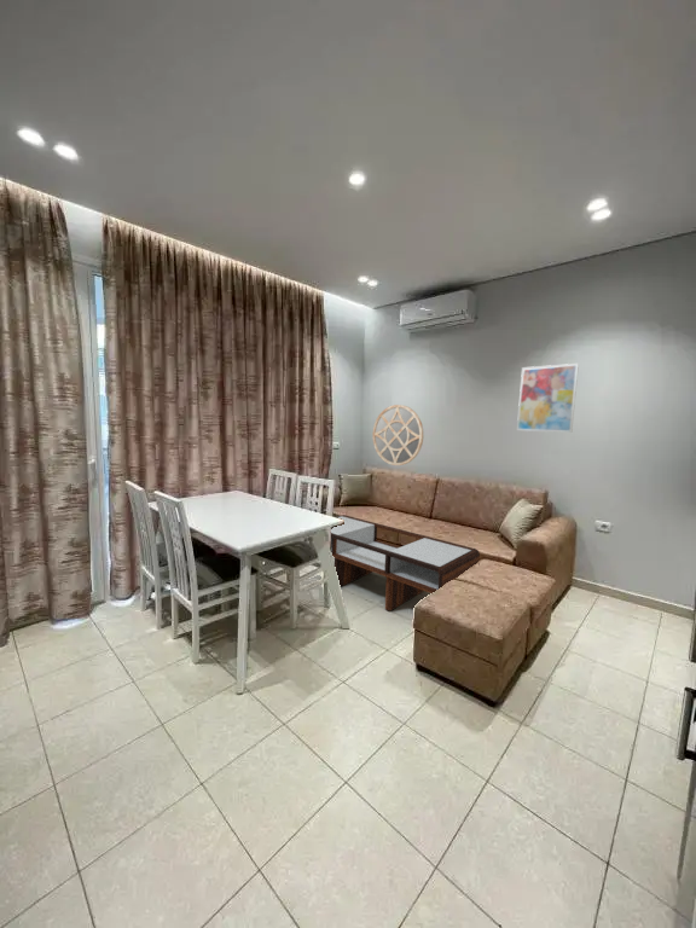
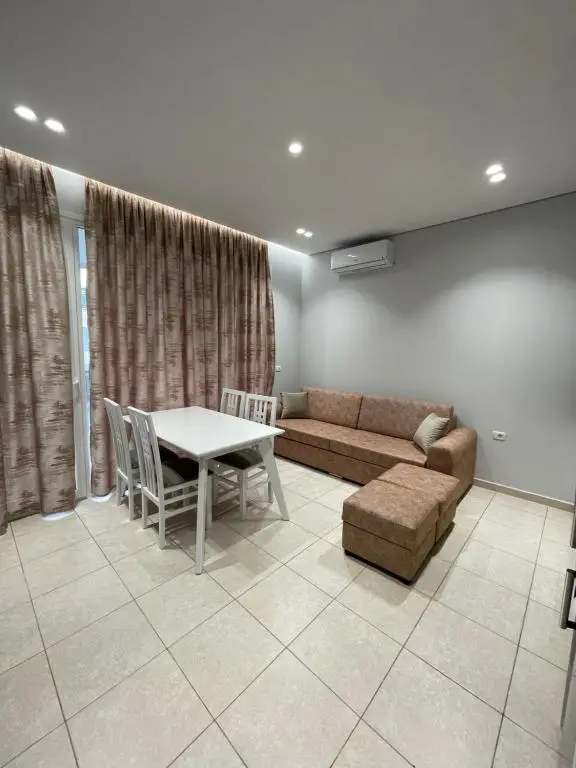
- wall art [516,362,580,434]
- home mirror [372,404,425,466]
- coffee table [331,514,481,611]
